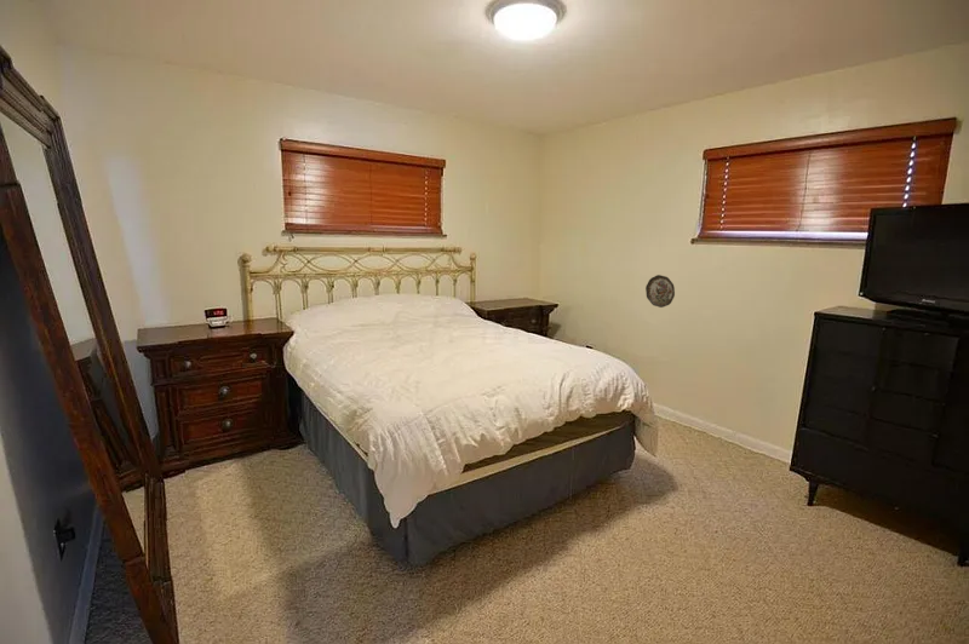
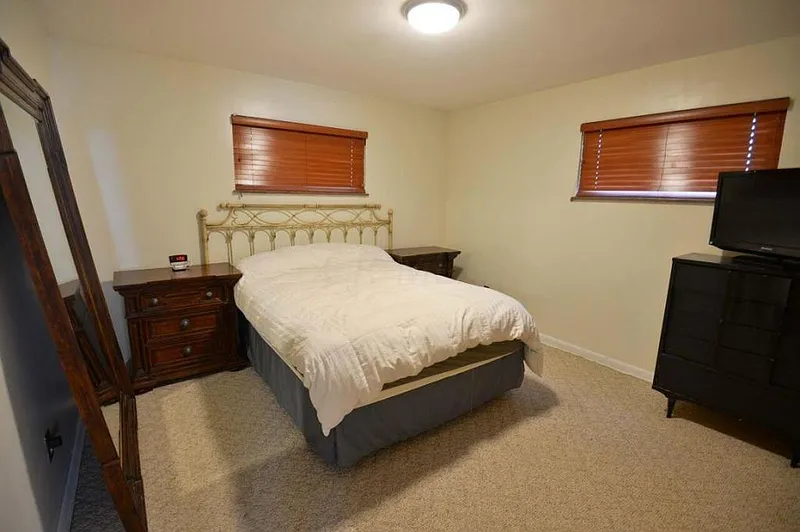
- decorative plate [644,274,676,309]
